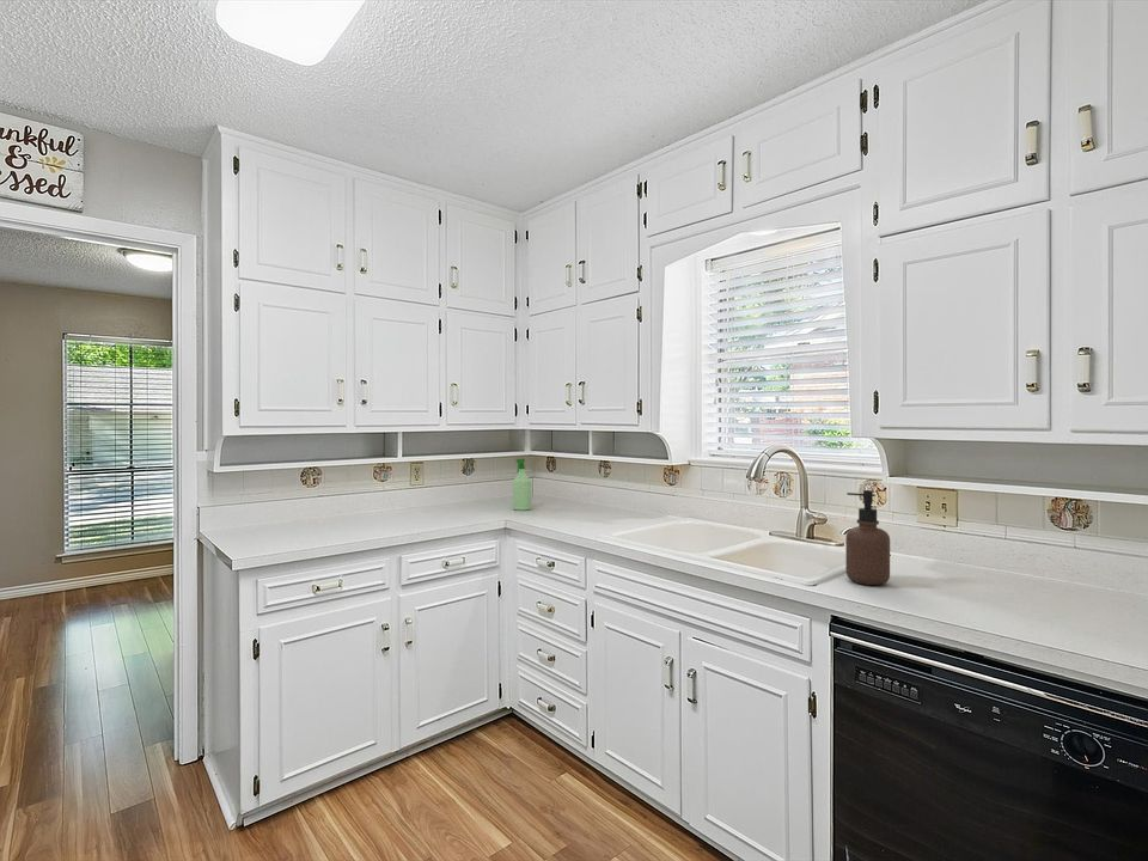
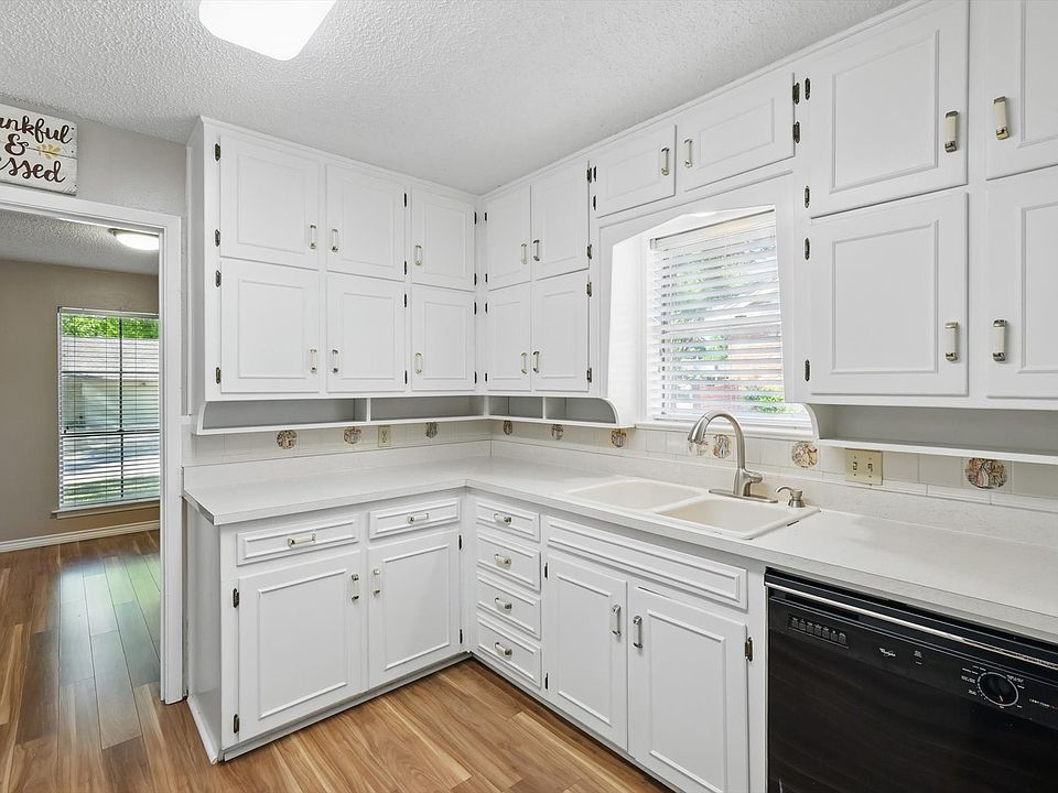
- spray bottle [511,457,533,512]
- soap dispenser [844,489,891,586]
